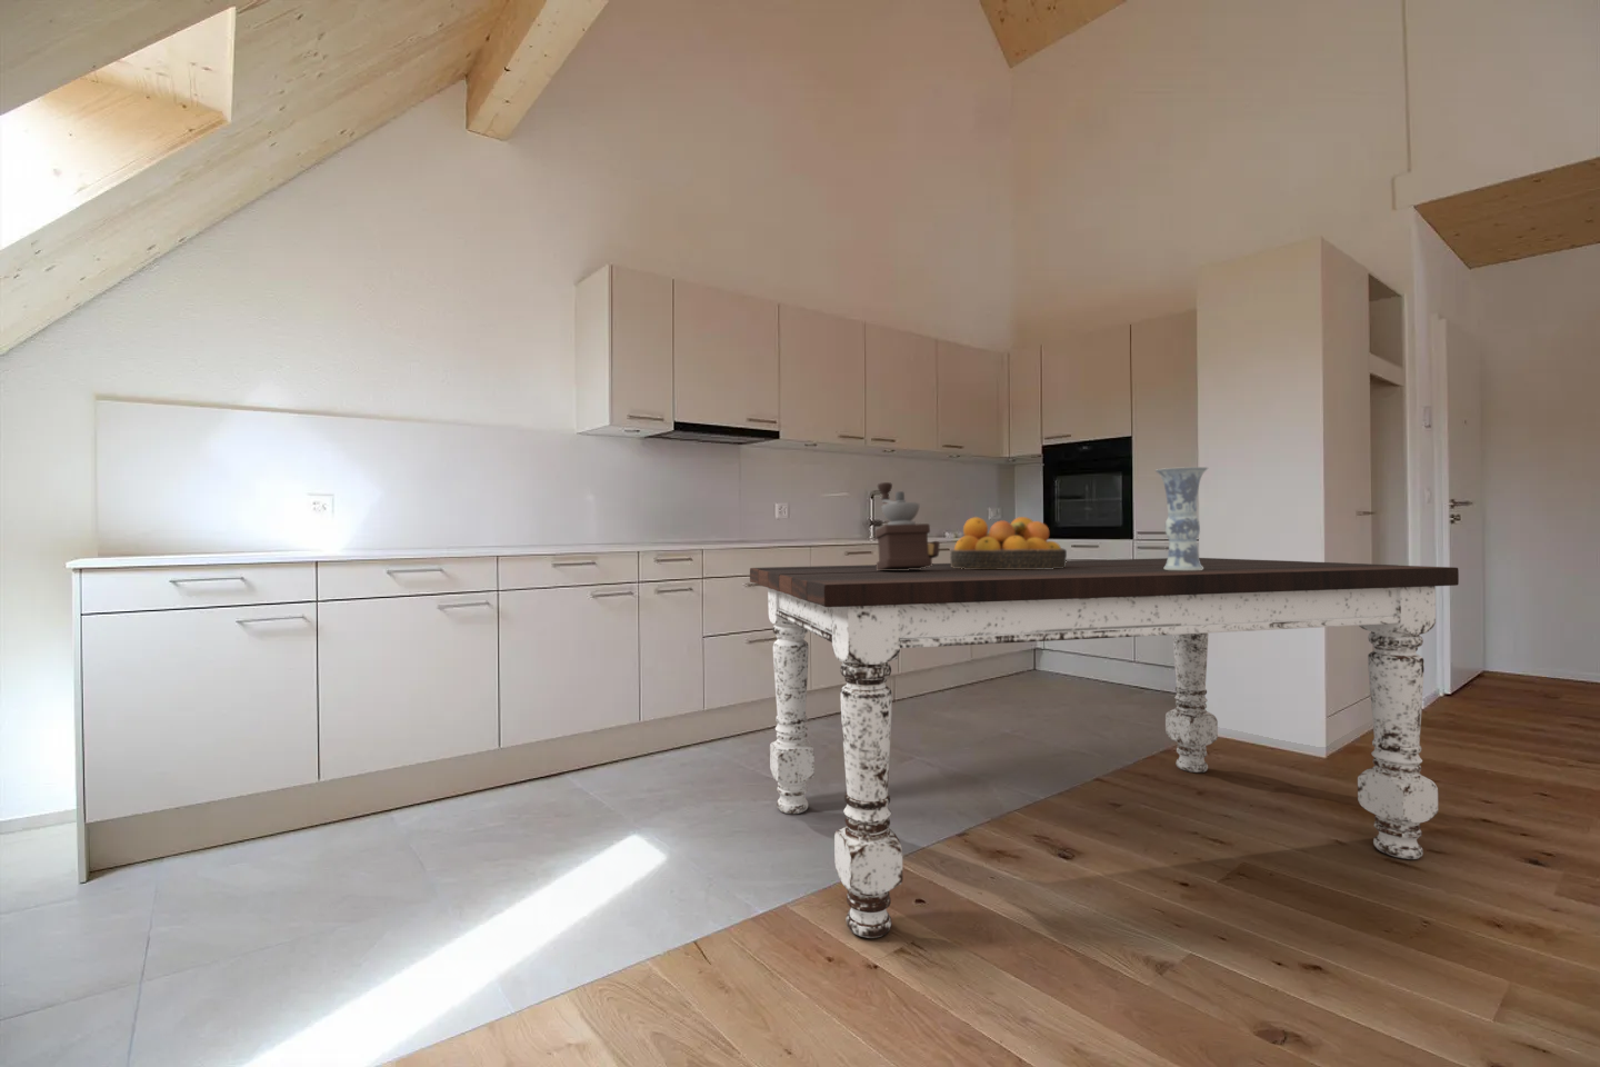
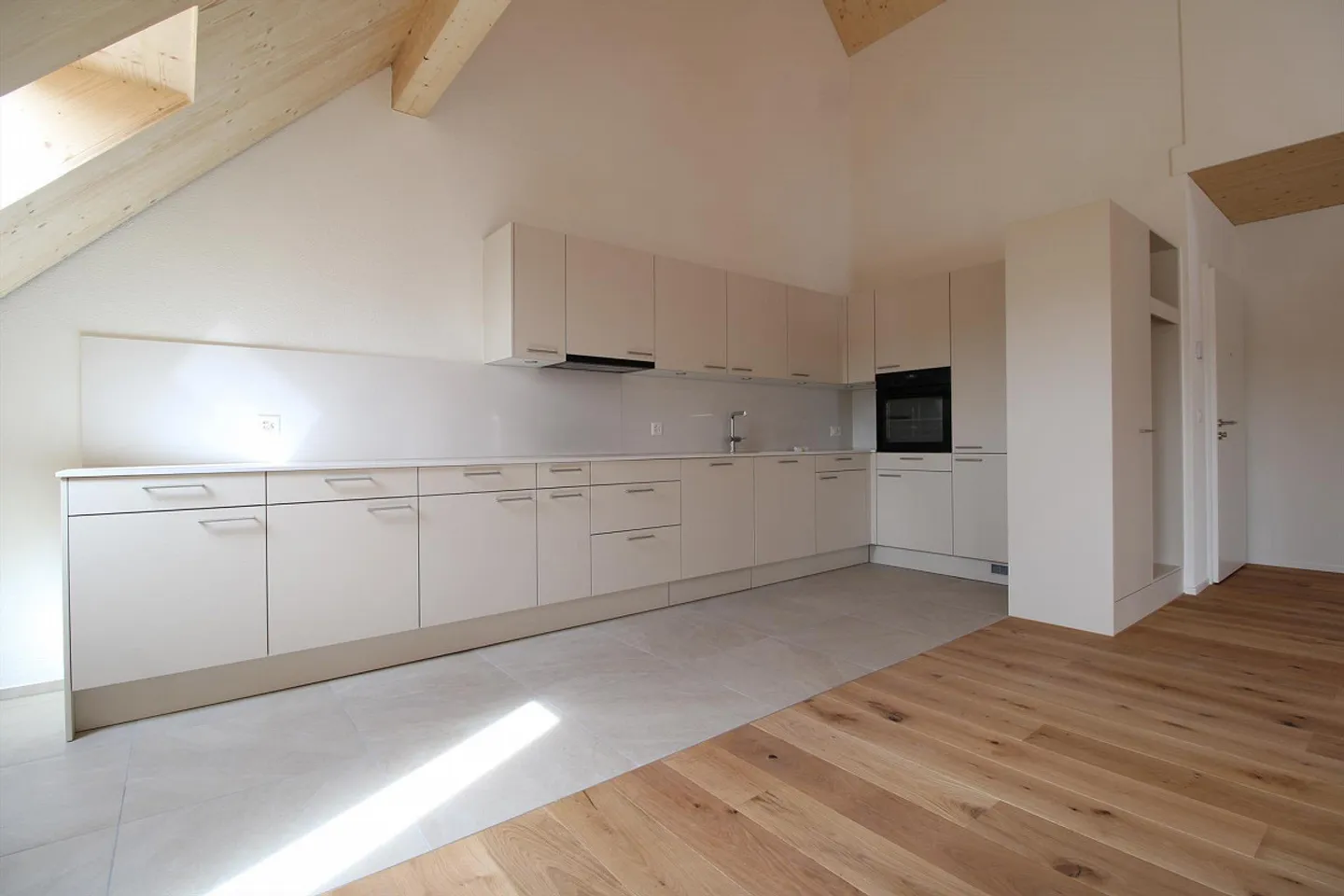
- coffee grinder [875,481,942,570]
- dining table [749,557,1460,940]
- fruit bowl [949,516,1068,569]
- vase [1155,466,1208,570]
